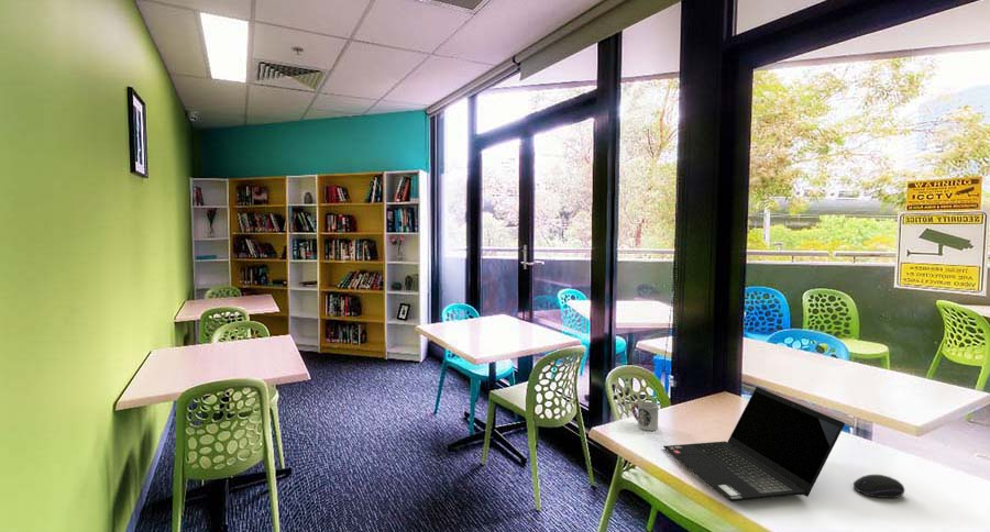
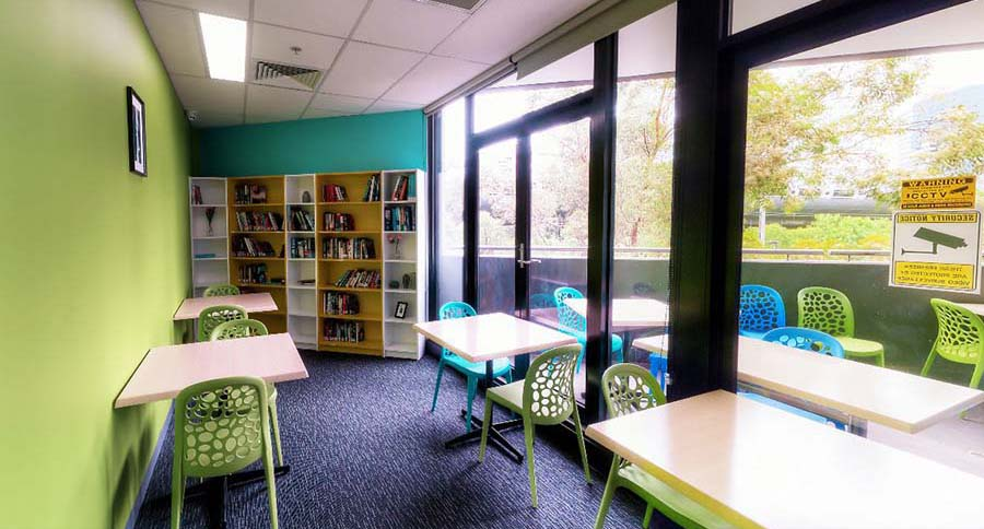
- computer mouse [853,474,906,499]
- cup [631,400,659,431]
- laptop computer [662,386,846,502]
